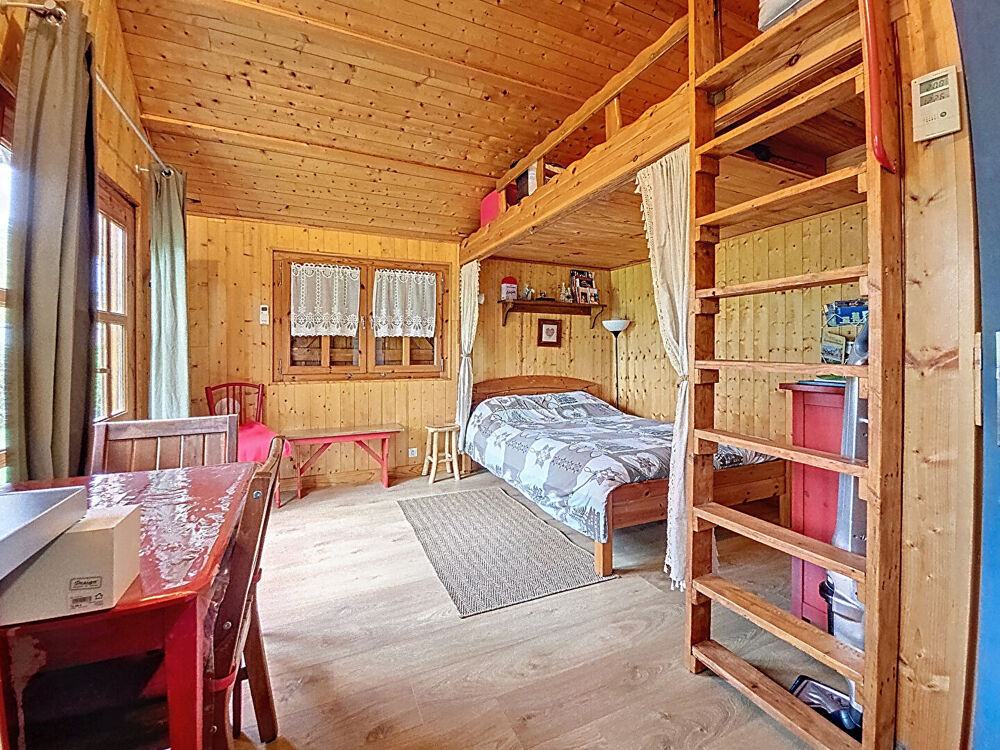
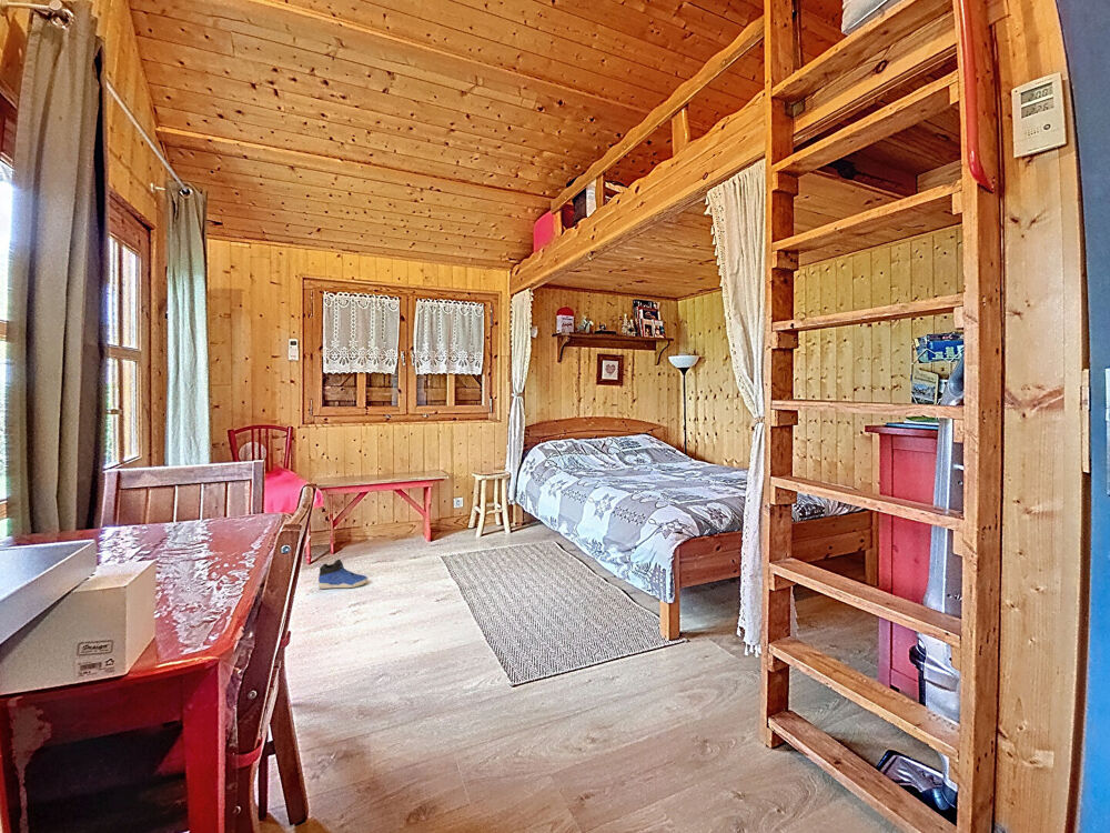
+ sneaker [317,559,369,590]
